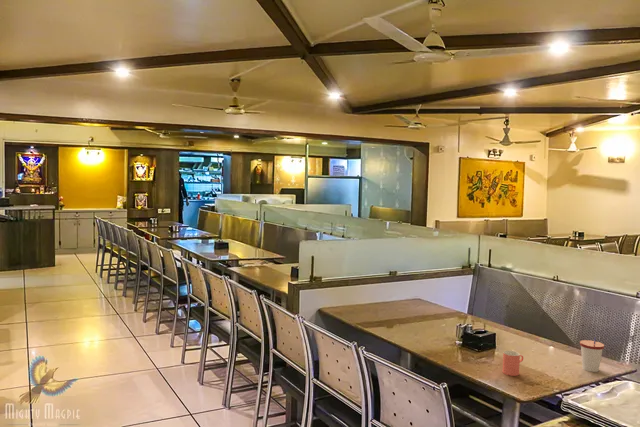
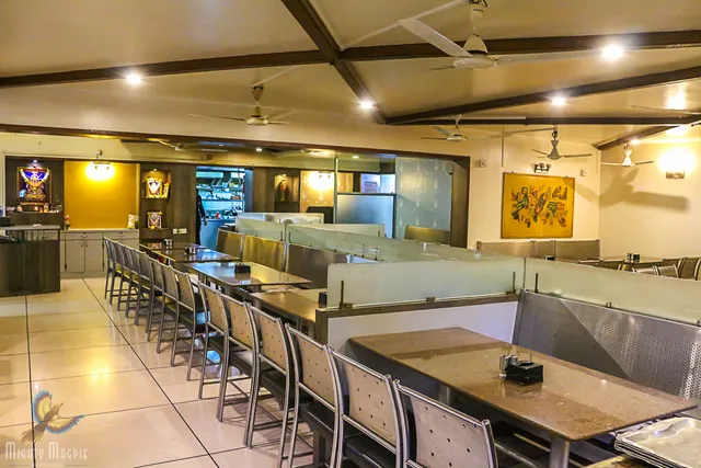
- cup [579,336,605,373]
- cup [501,350,524,377]
